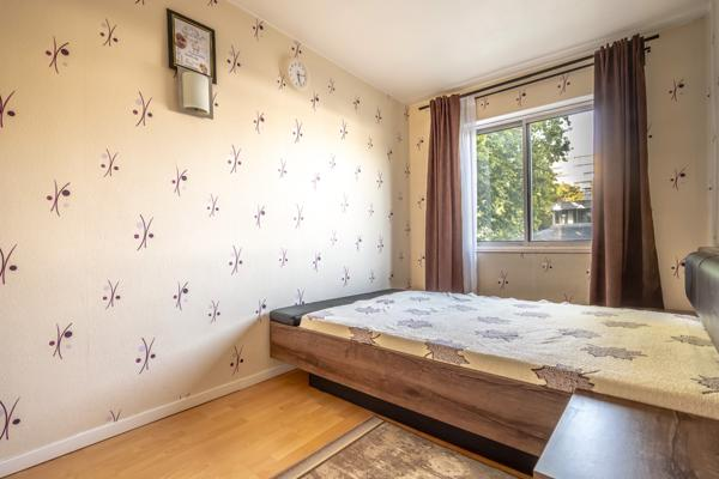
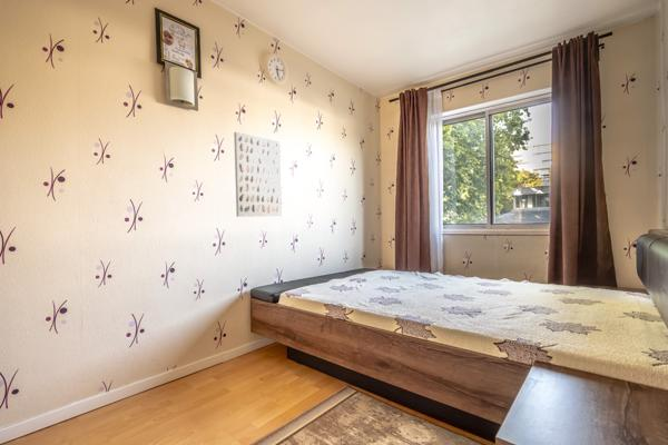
+ wall art [233,131,283,218]
